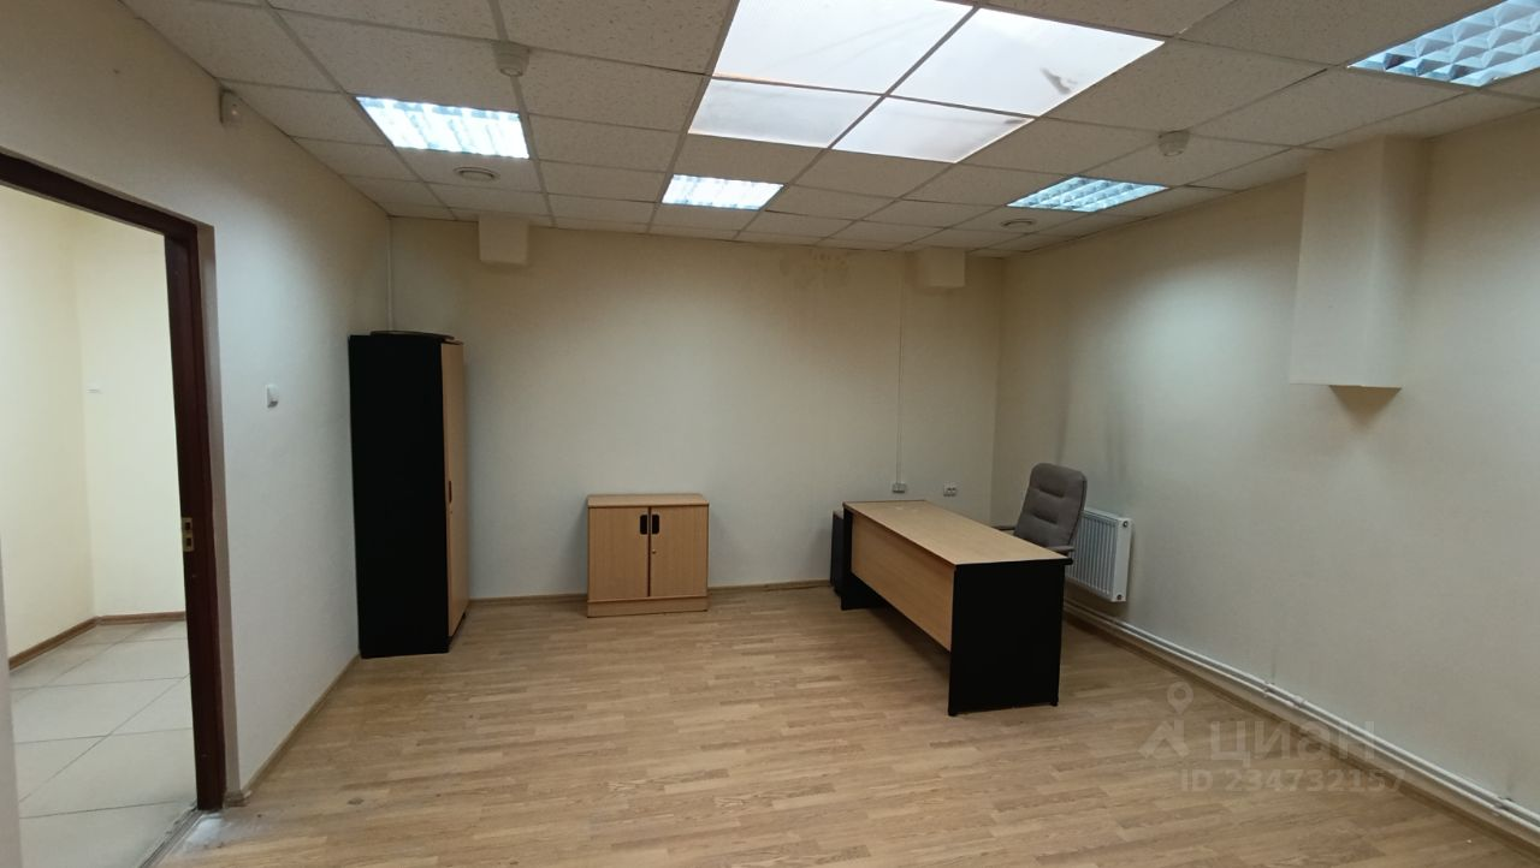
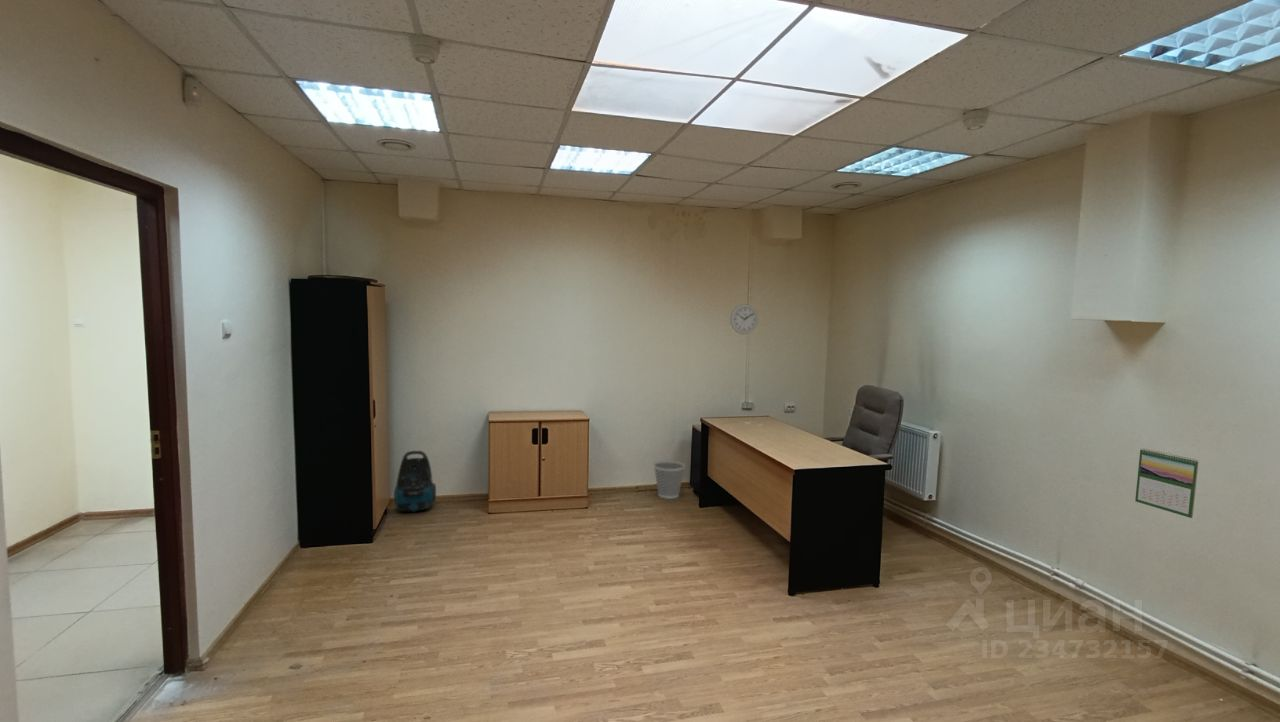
+ calendar [1134,447,1200,519]
+ vacuum cleaner [393,450,437,513]
+ wall clock [729,303,759,335]
+ wastebasket [653,460,686,500]
